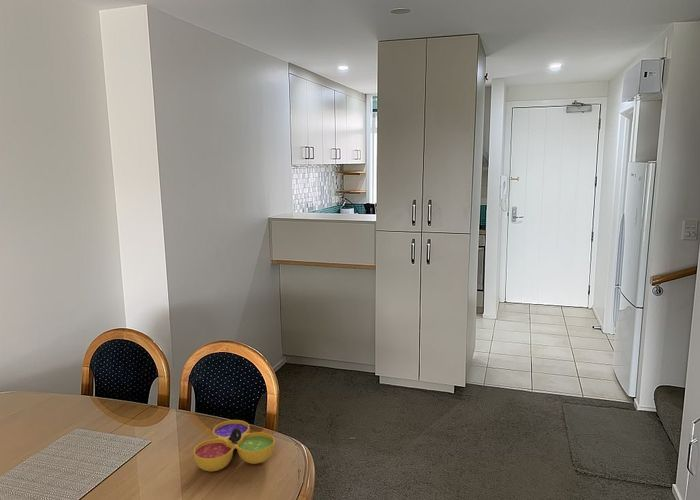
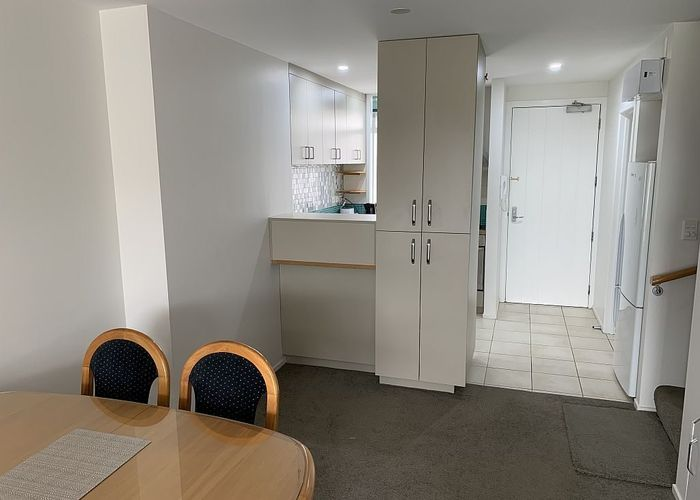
- decorative bowl [192,419,276,472]
